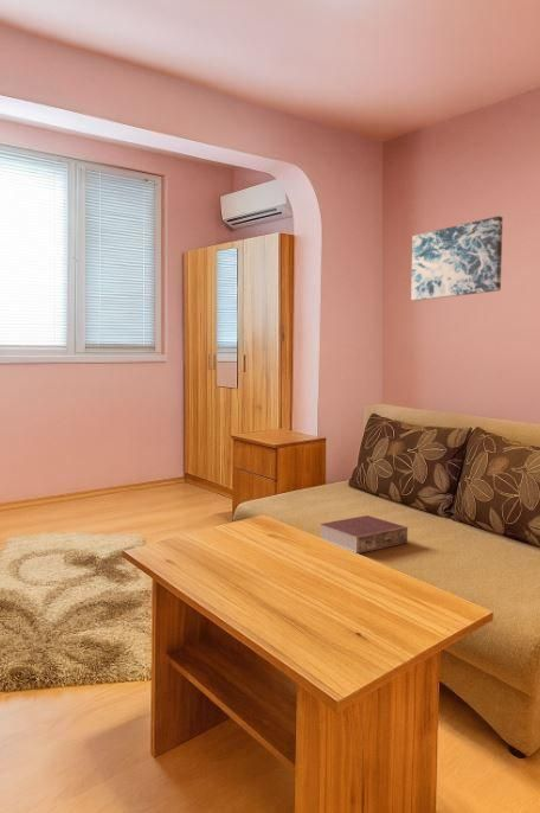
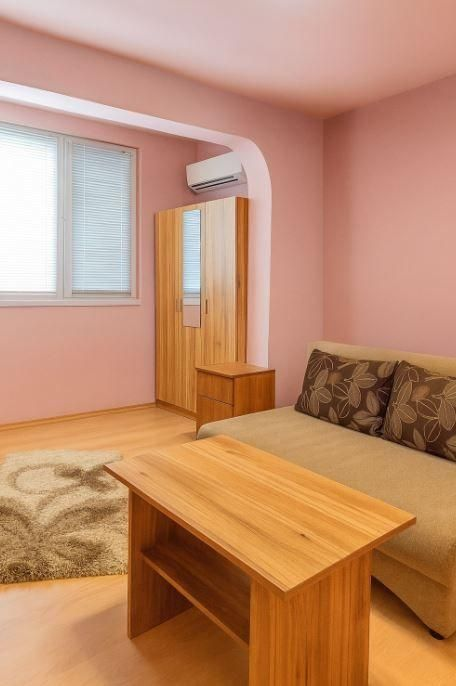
- wall art [410,215,503,302]
- book [319,514,409,555]
